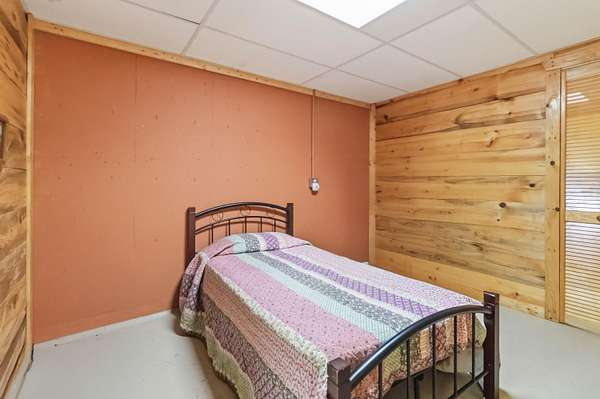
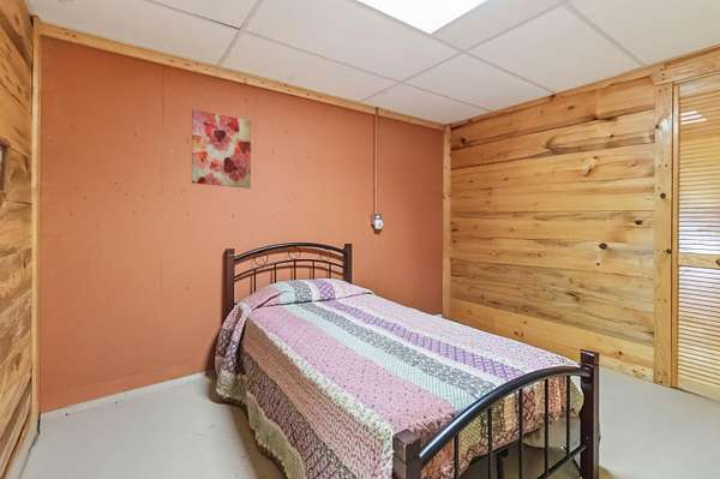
+ wall art [191,108,252,190]
